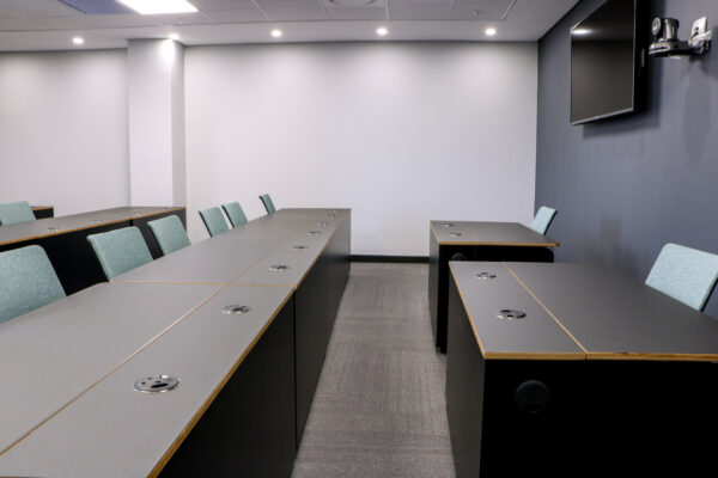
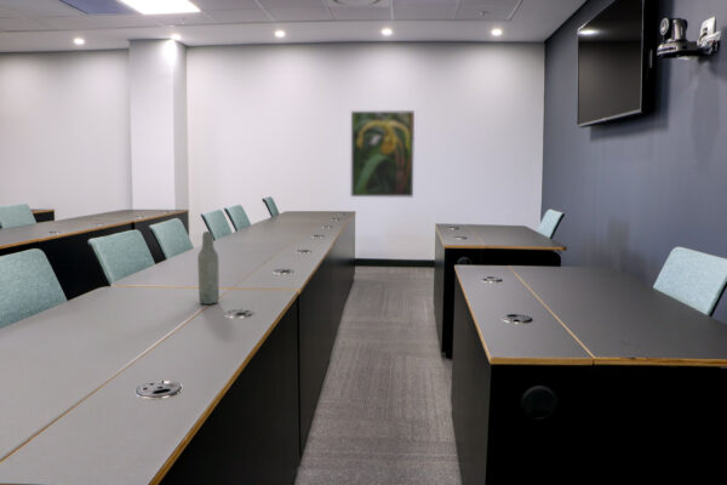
+ bottle [196,230,221,306]
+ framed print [350,110,416,198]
